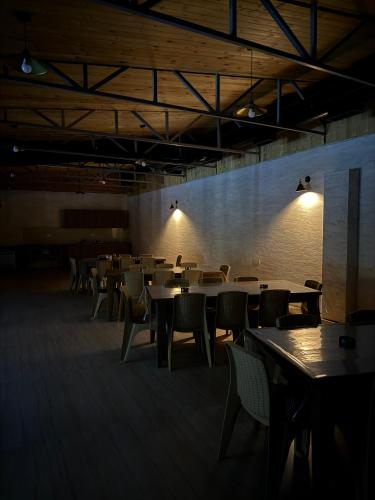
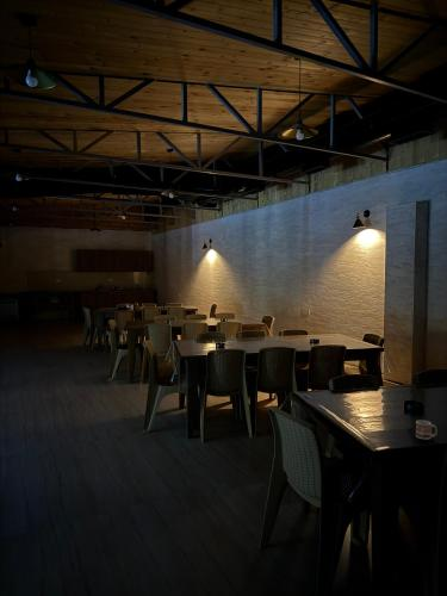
+ cup [415,420,439,441]
